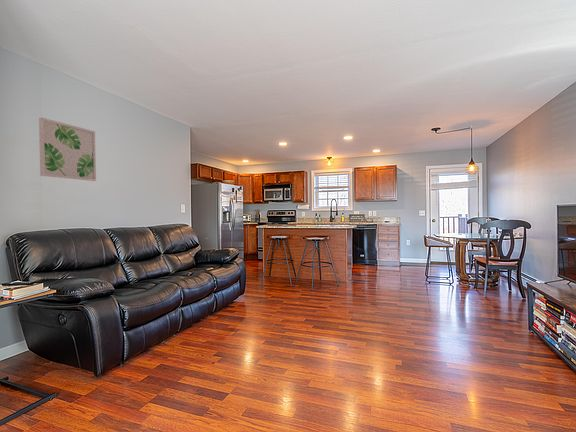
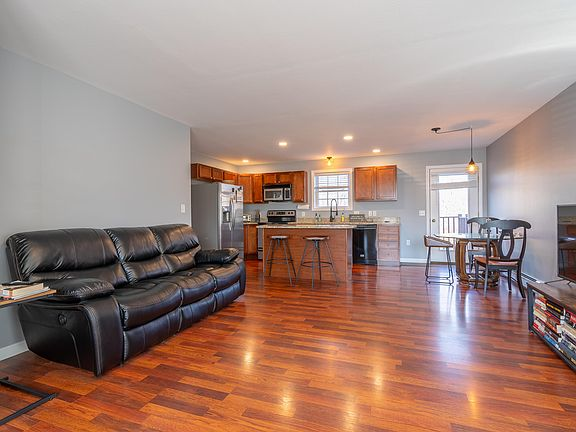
- wall art [38,116,97,182]
